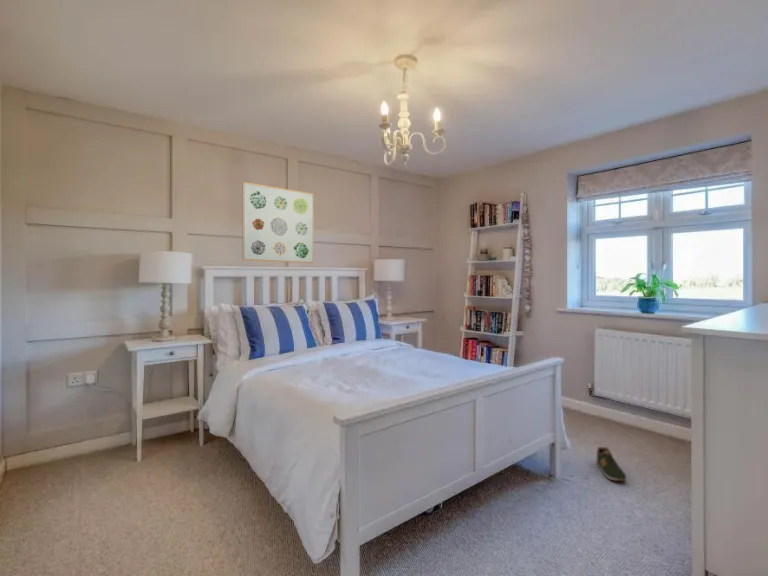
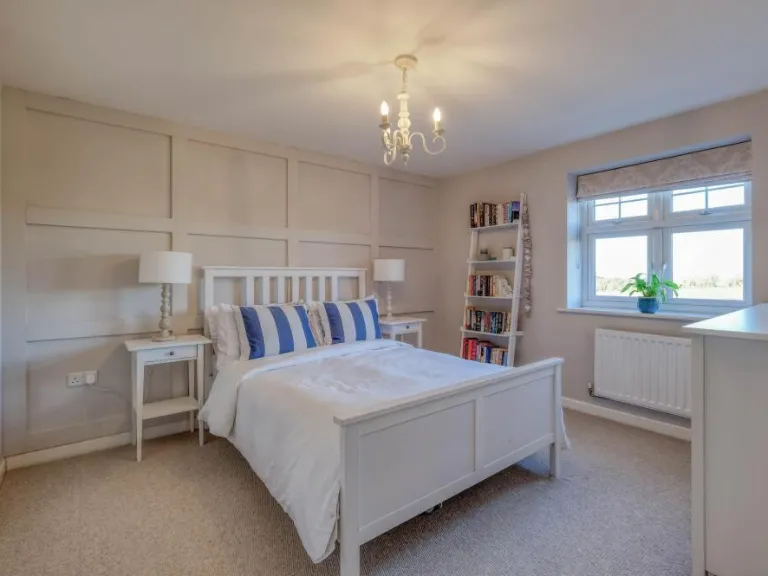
- shoe [595,446,627,483]
- wall art [242,181,315,264]
